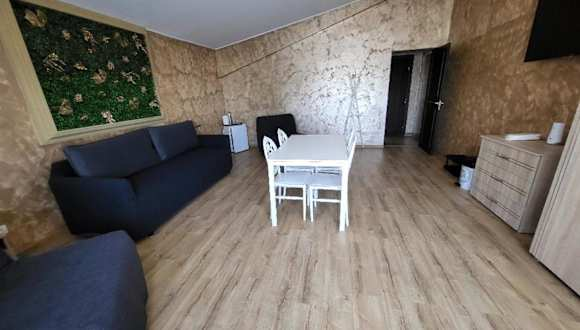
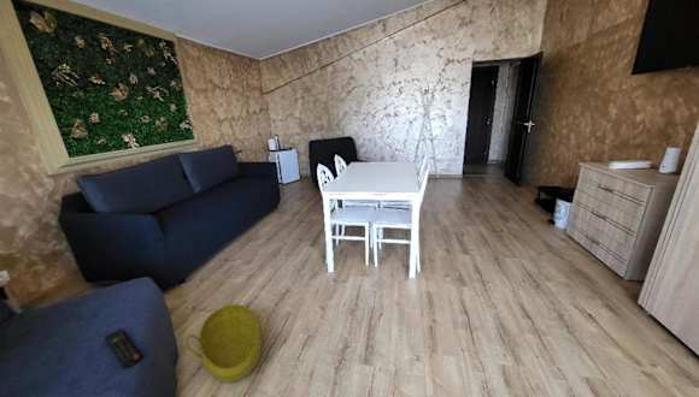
+ basket [184,303,269,384]
+ remote control [102,328,142,369]
